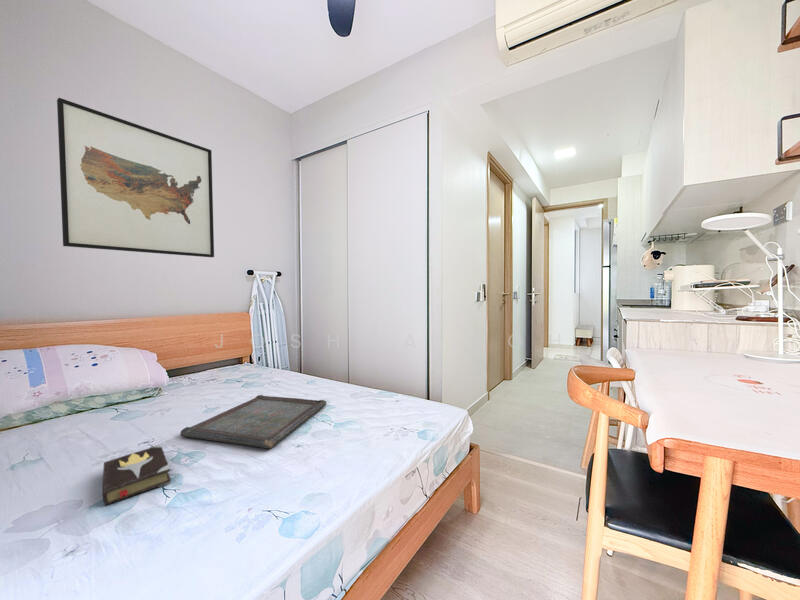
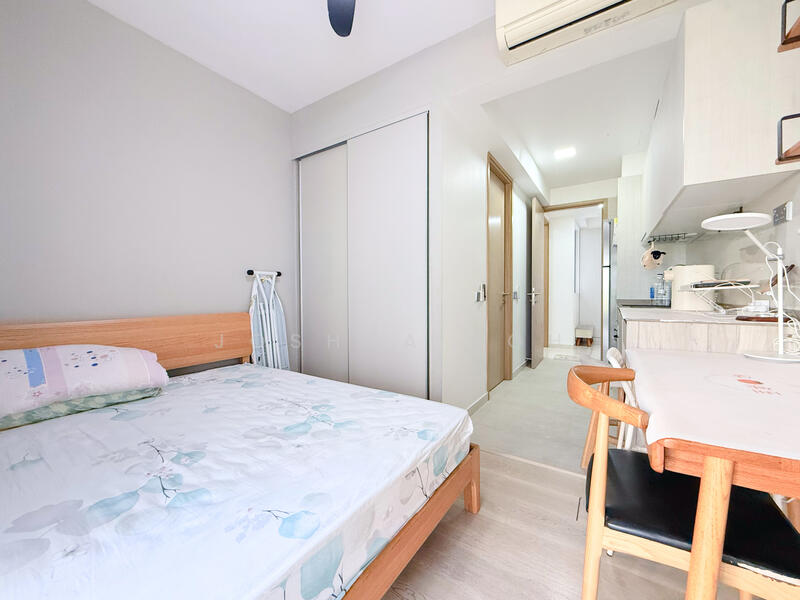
- wall art [56,97,215,258]
- hardback book [102,443,172,507]
- serving tray [179,394,328,449]
